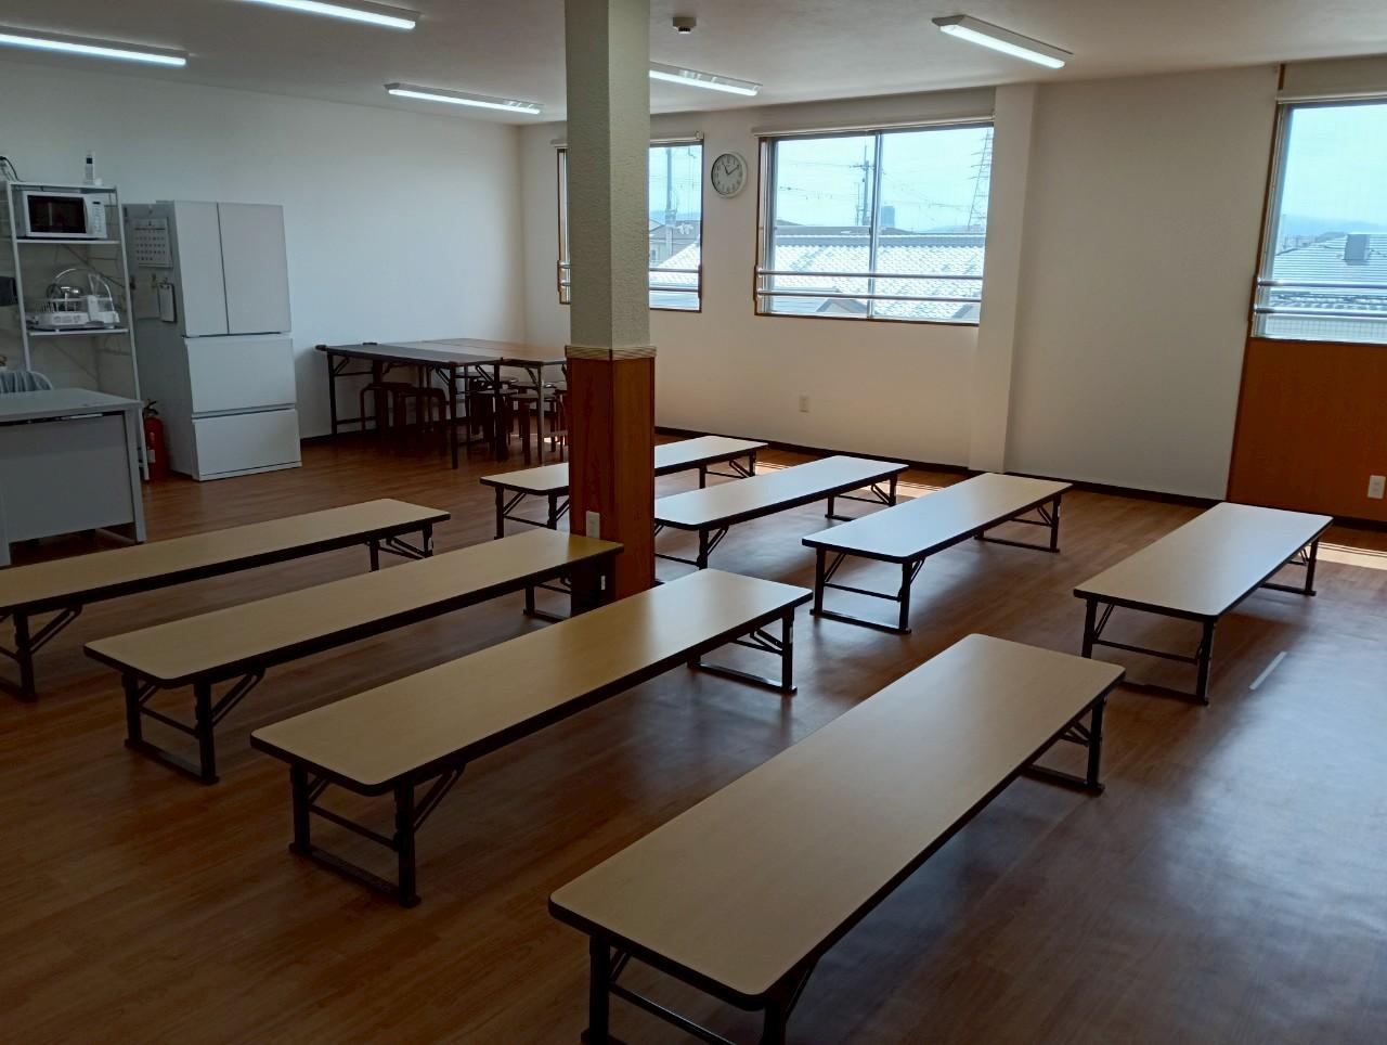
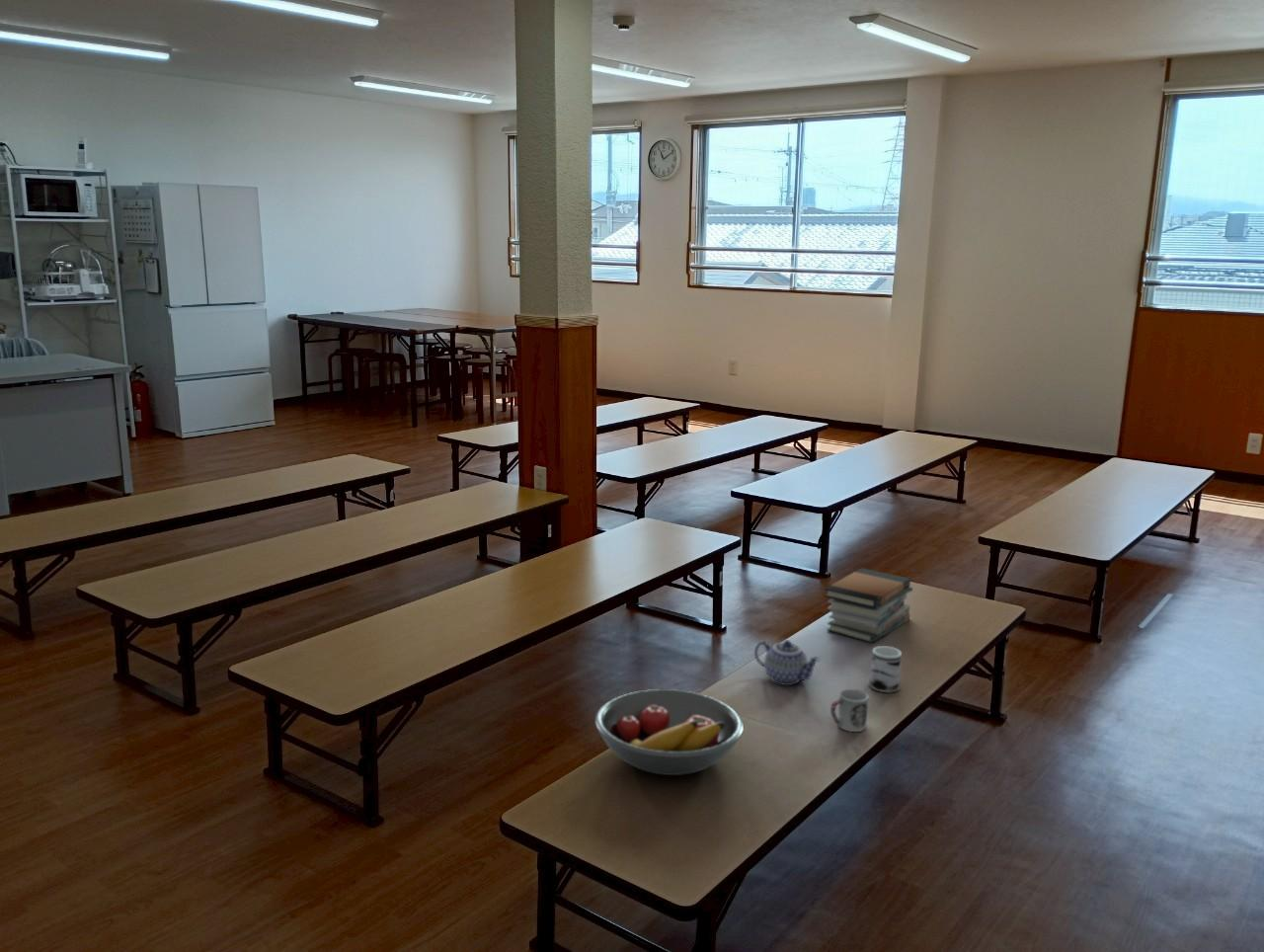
+ cup [830,688,869,733]
+ book stack [823,567,913,644]
+ teapot [753,639,822,686]
+ mug [868,645,903,693]
+ fruit bowl [593,688,745,776]
